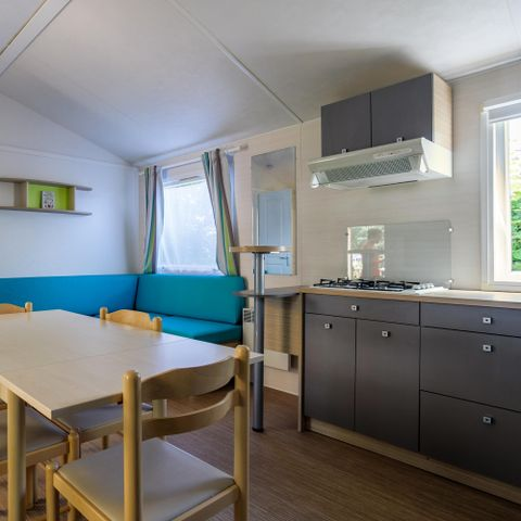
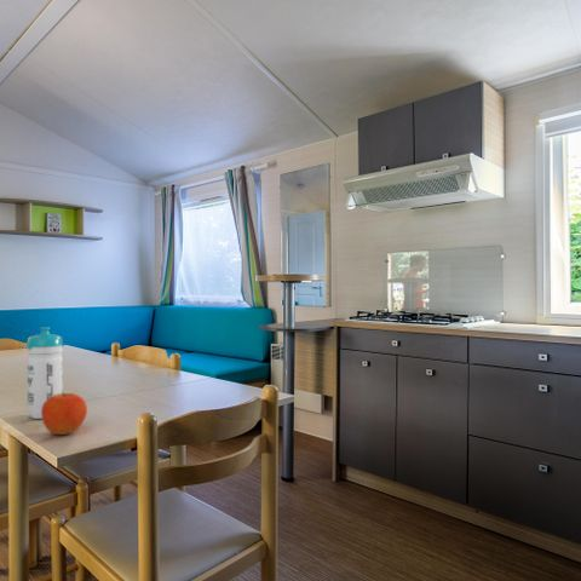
+ fruit [41,392,88,436]
+ water bottle [25,326,64,420]
